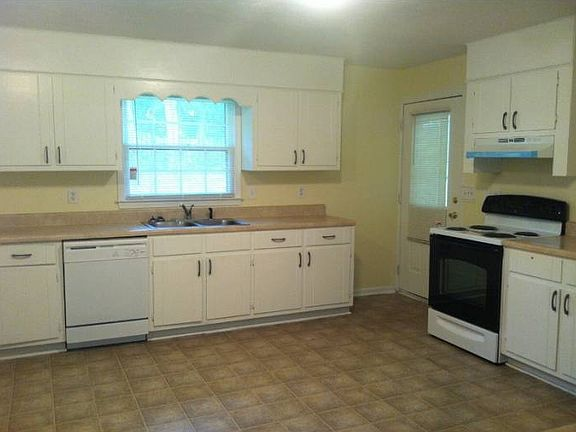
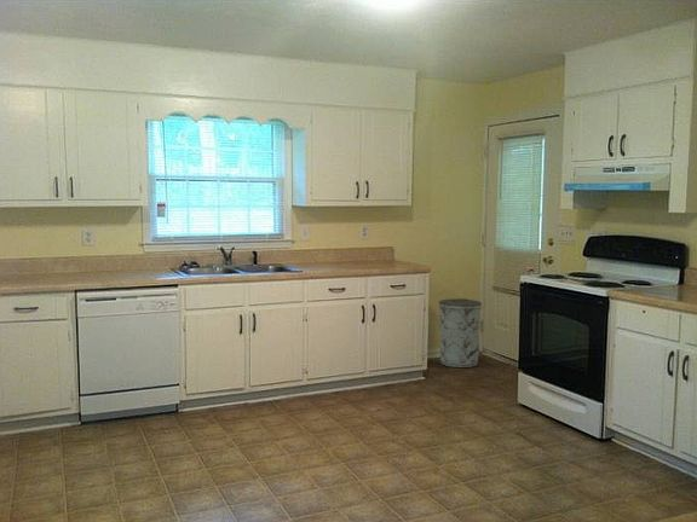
+ trash can [438,297,483,369]
